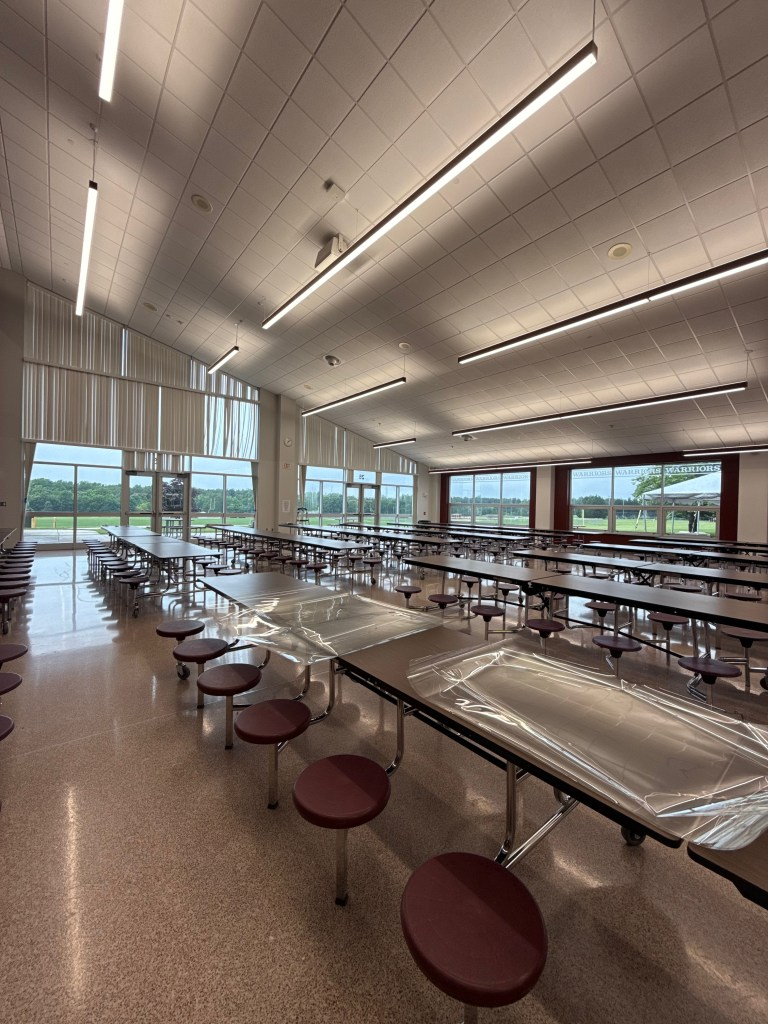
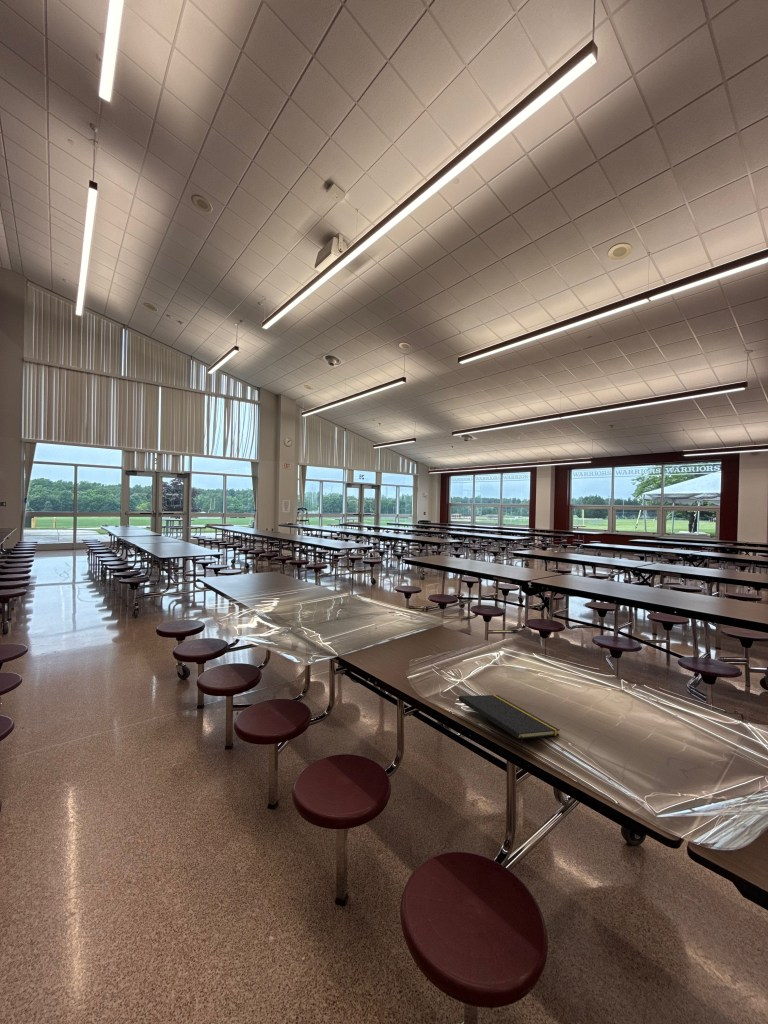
+ notepad [458,694,561,754]
